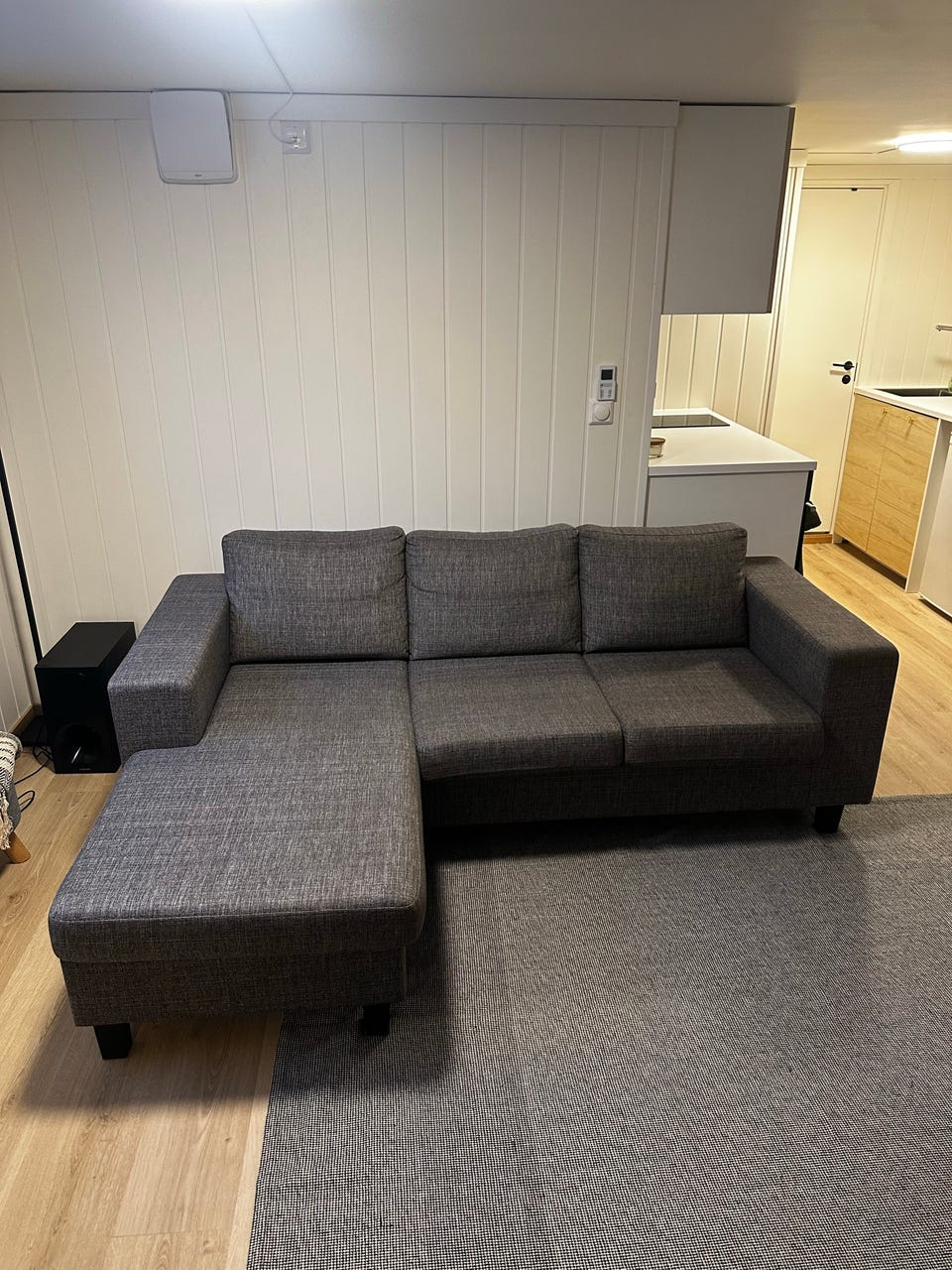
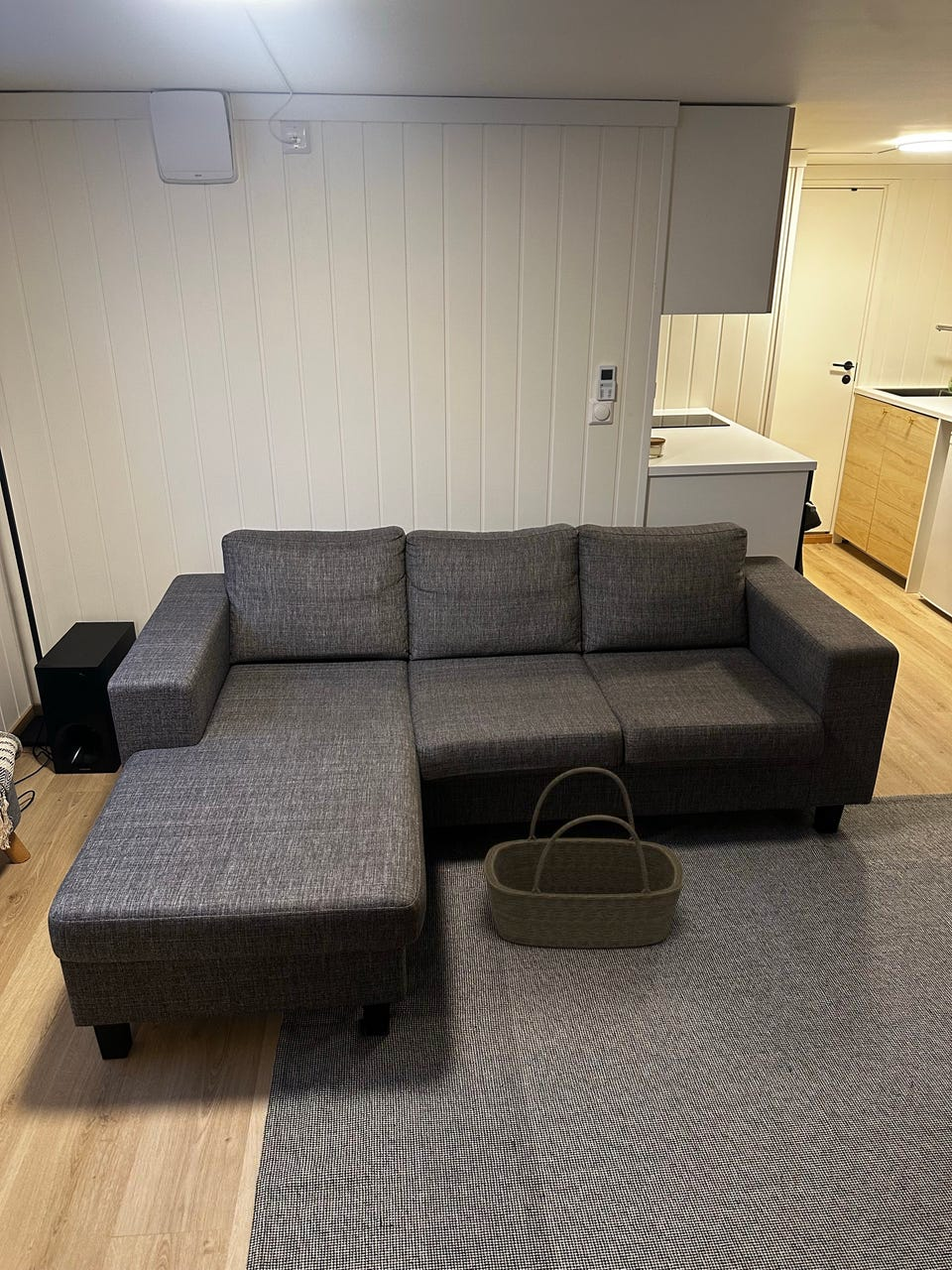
+ basket [483,766,685,950]
